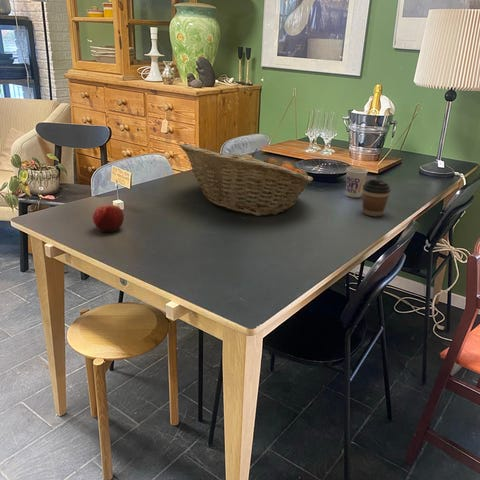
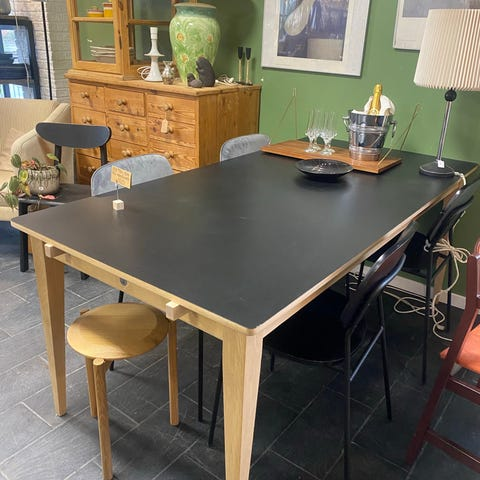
- coffee cup [362,178,392,217]
- fruit basket [179,142,314,217]
- apple [92,204,125,233]
- cup [345,166,369,198]
